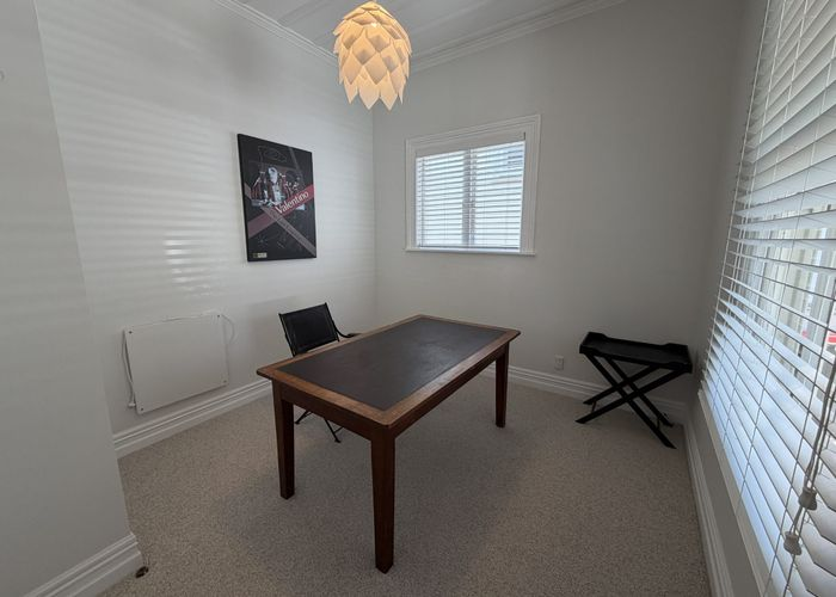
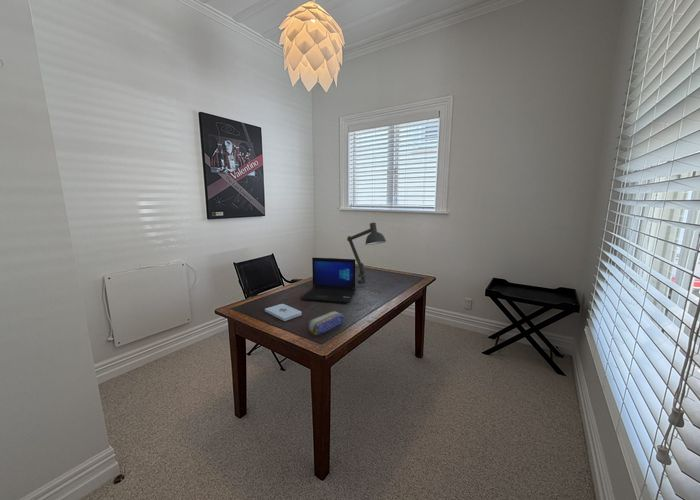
+ pencil case [305,310,345,337]
+ desk lamp [346,222,387,284]
+ laptop [300,257,356,304]
+ notepad [264,303,303,322]
